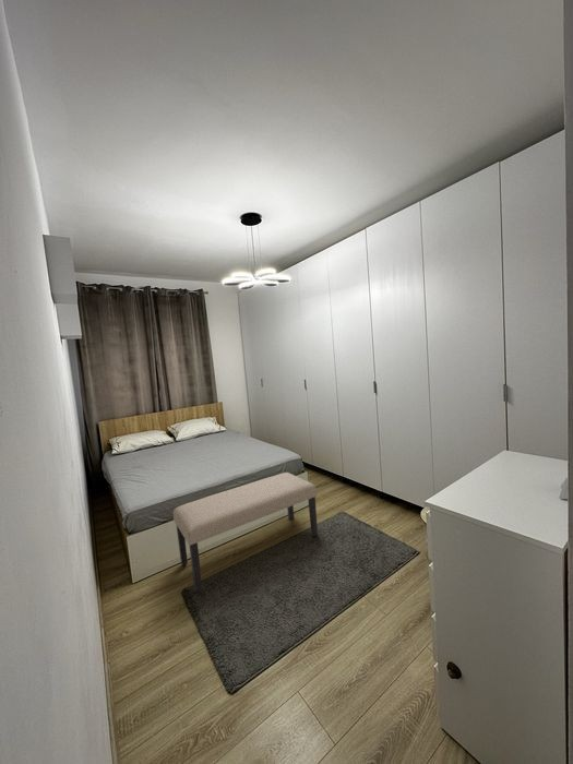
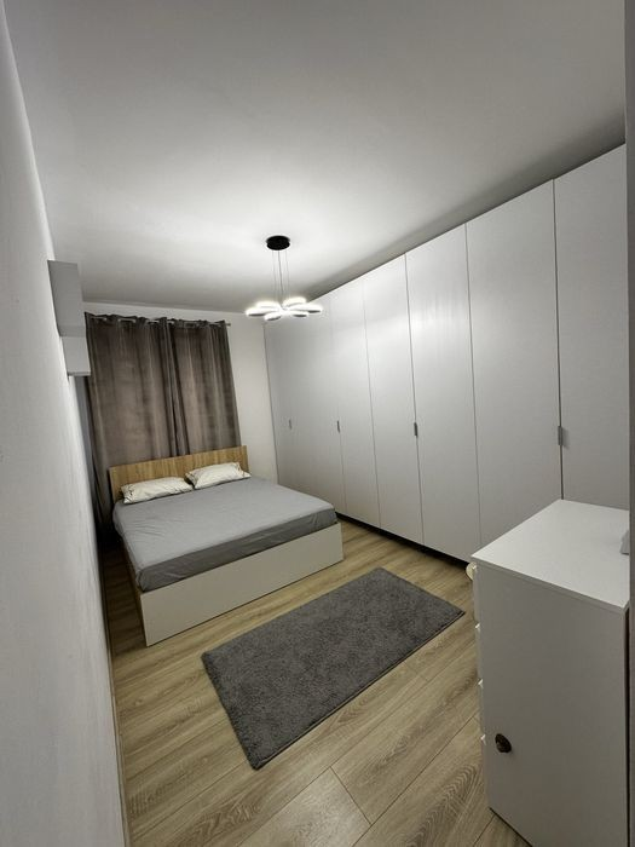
- bench [172,471,319,594]
